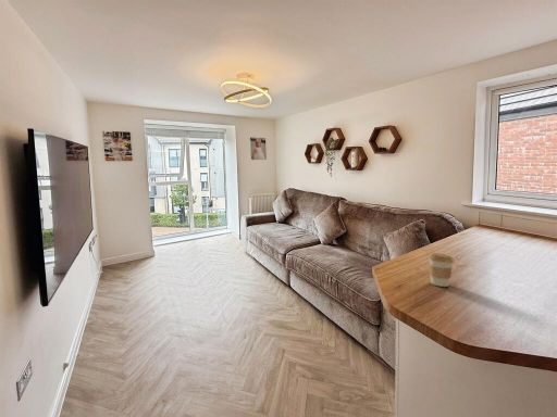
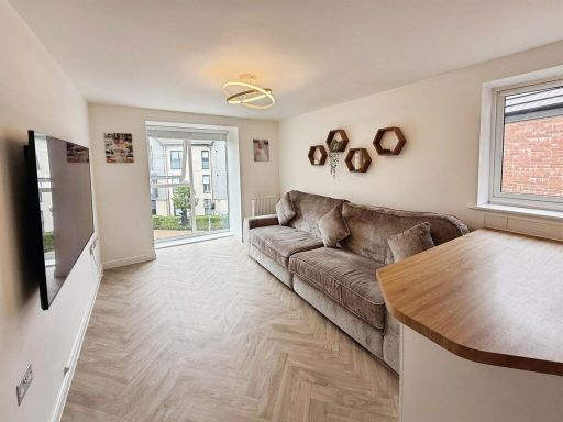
- coffee cup [428,252,455,288]
